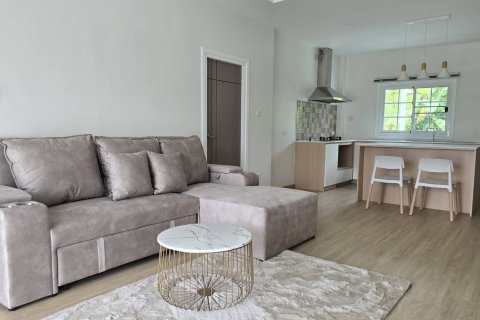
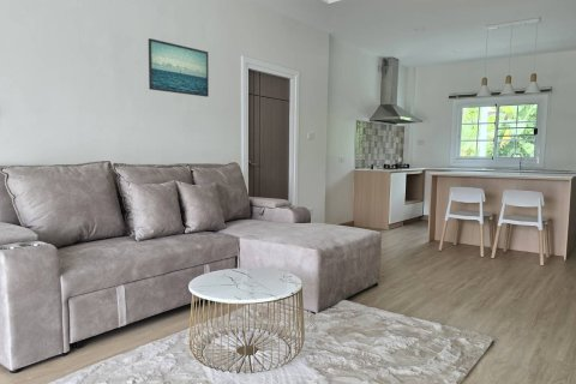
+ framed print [148,37,210,98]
